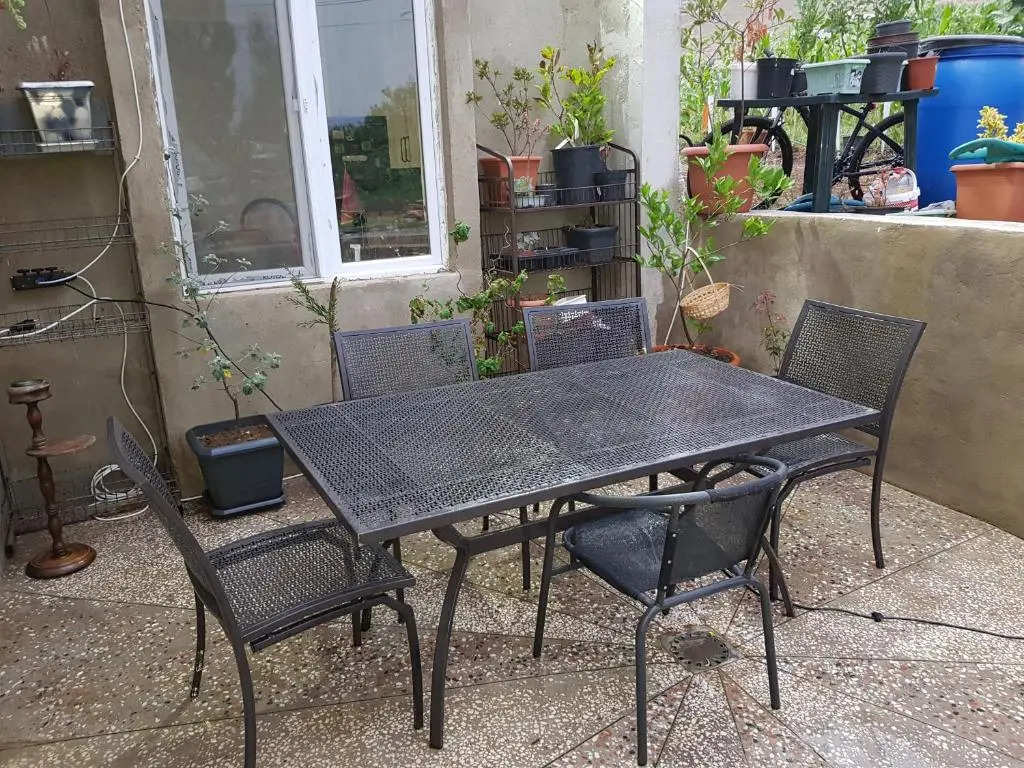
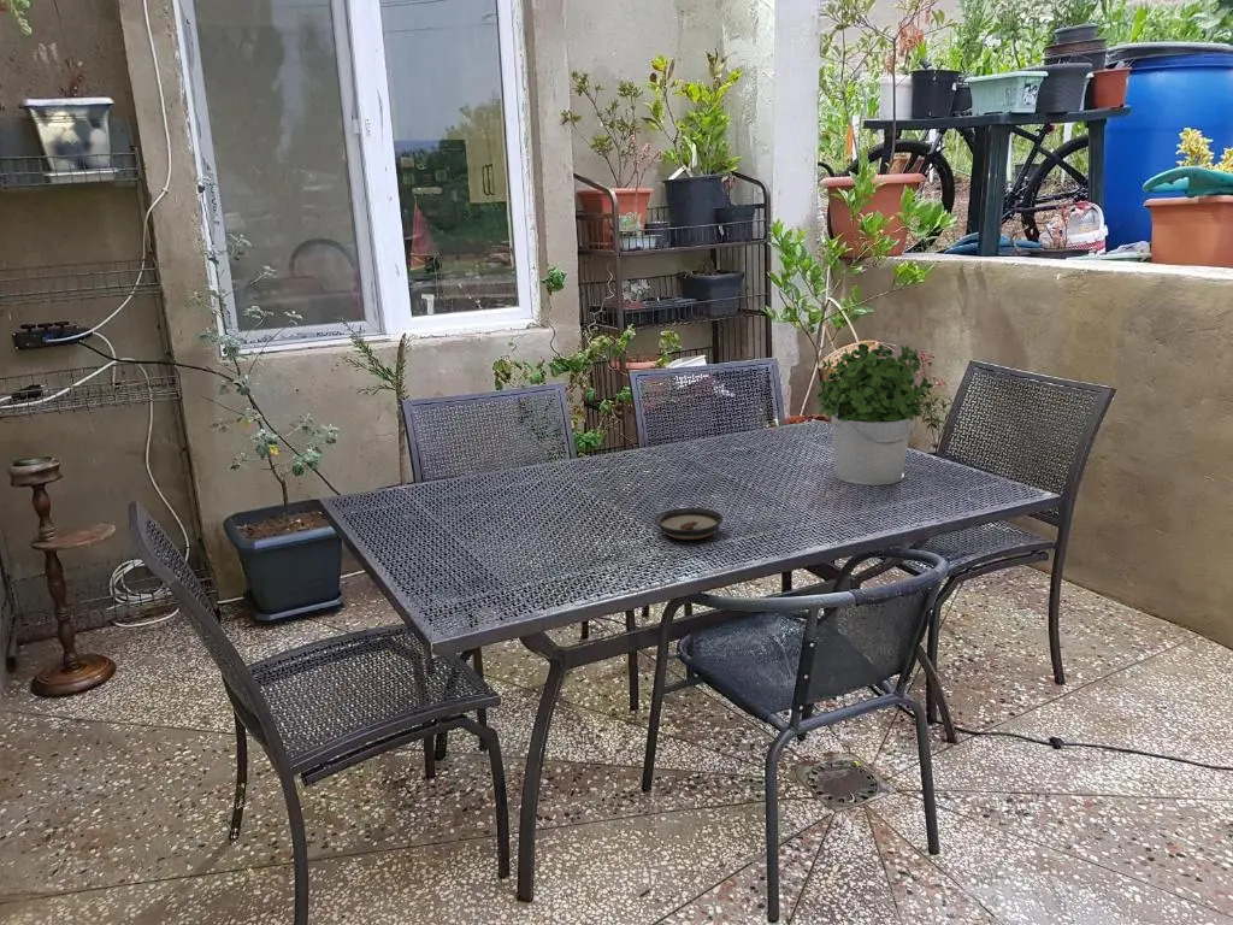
+ saucer [654,507,725,541]
+ potted plant [816,342,934,487]
